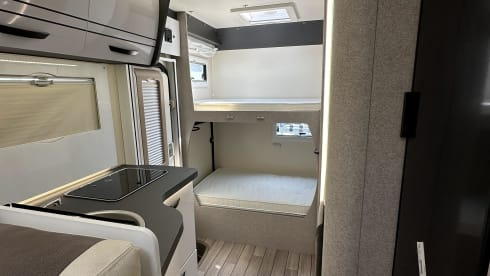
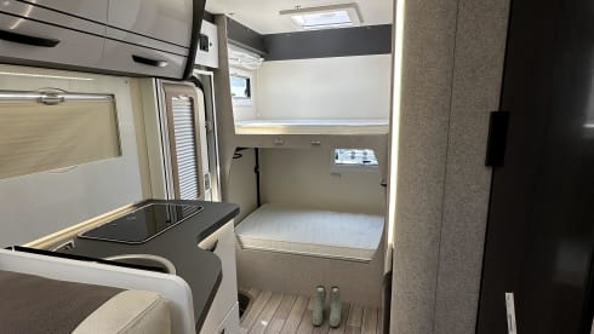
+ boots [312,284,343,328]
